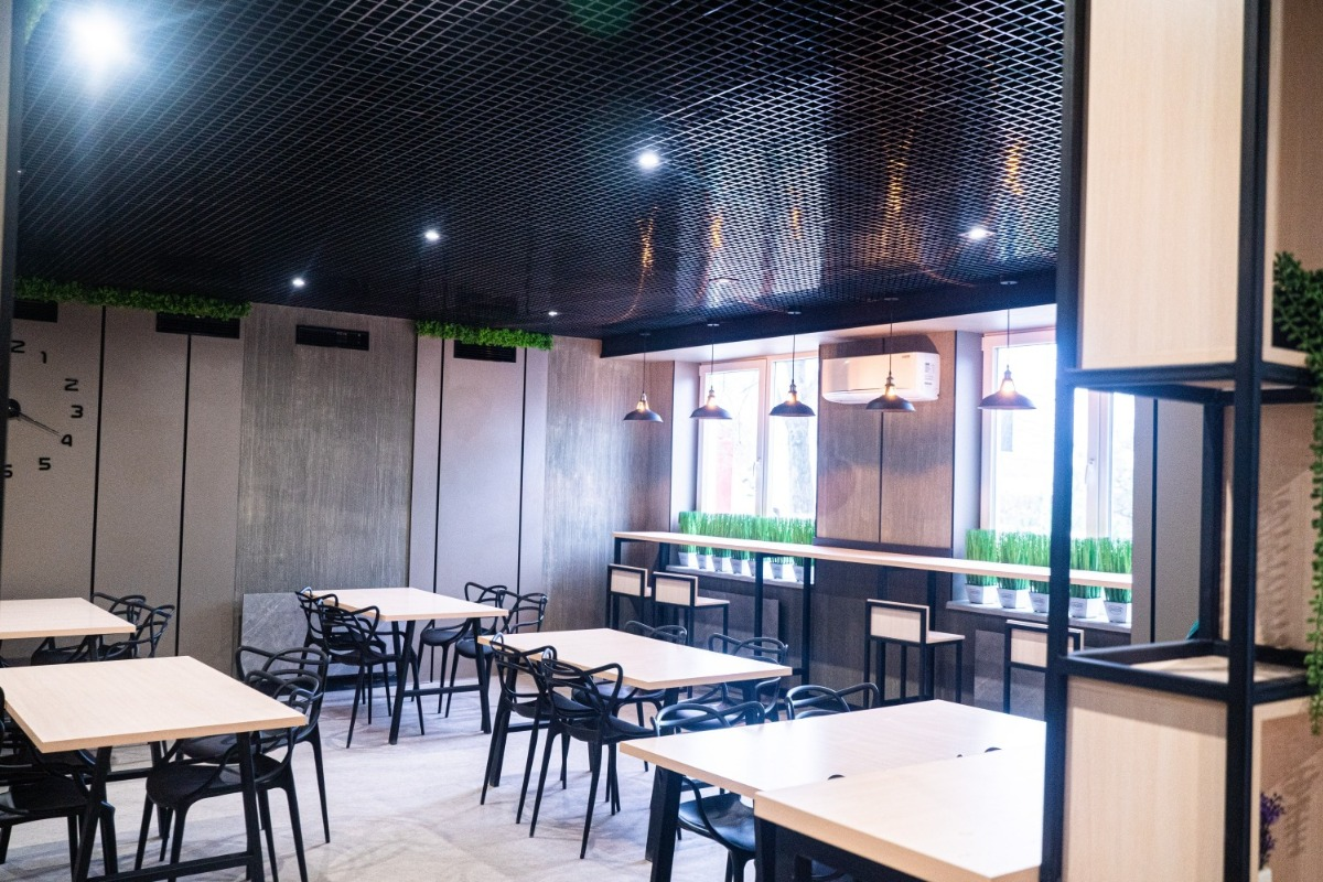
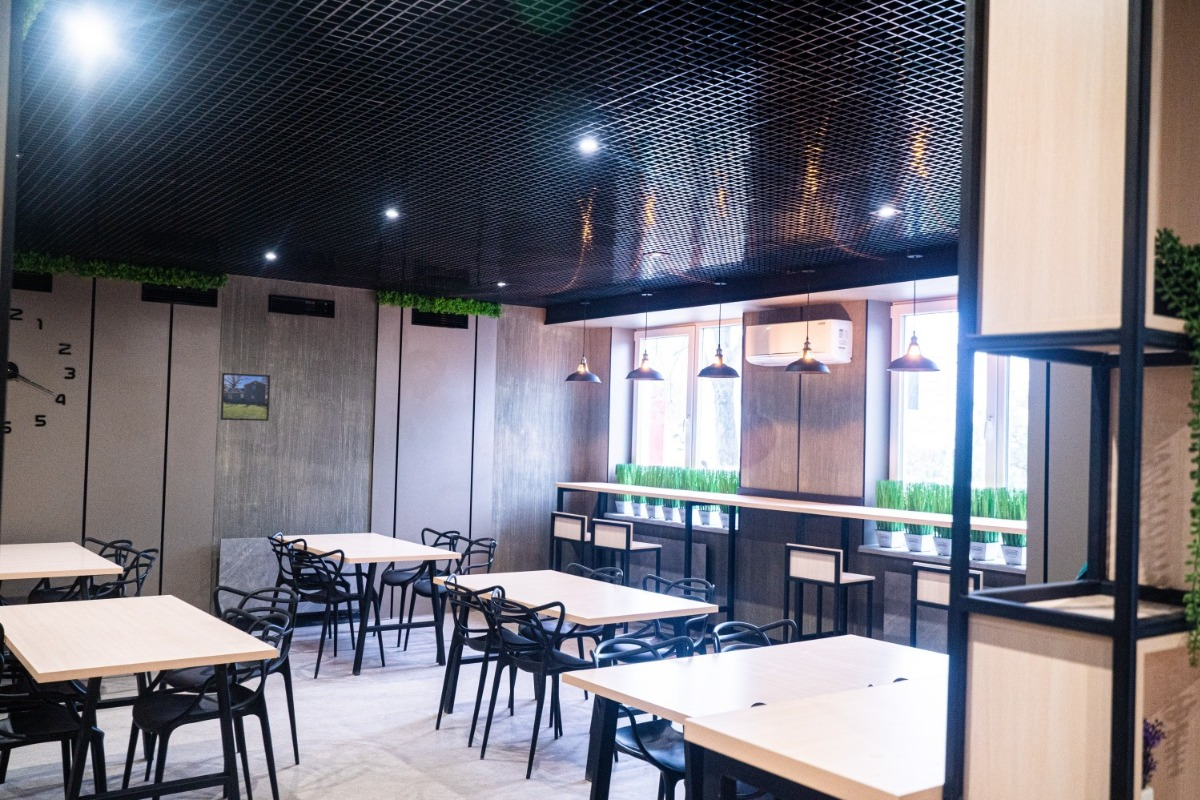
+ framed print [220,372,271,422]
